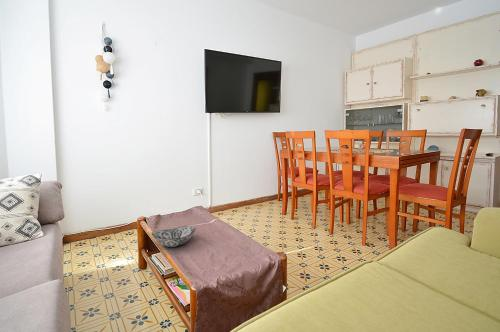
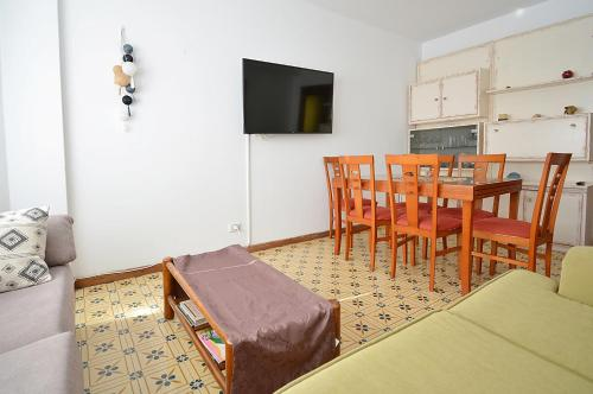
- decorative bowl [150,225,197,248]
